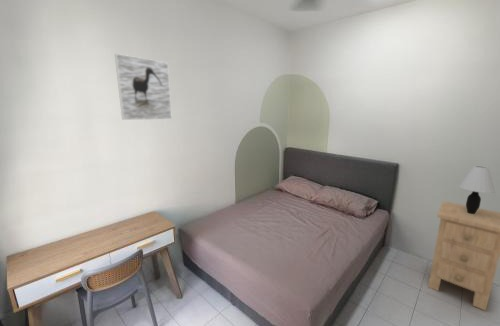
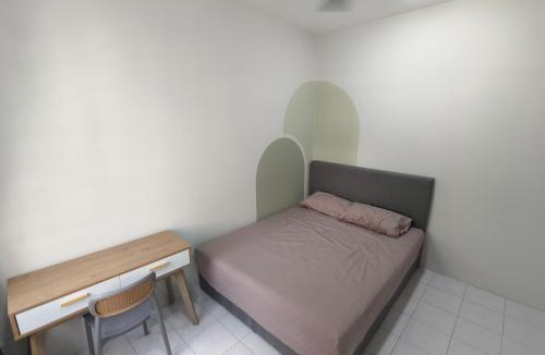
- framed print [114,53,173,121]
- nightstand [427,200,500,312]
- table lamp [458,165,496,215]
